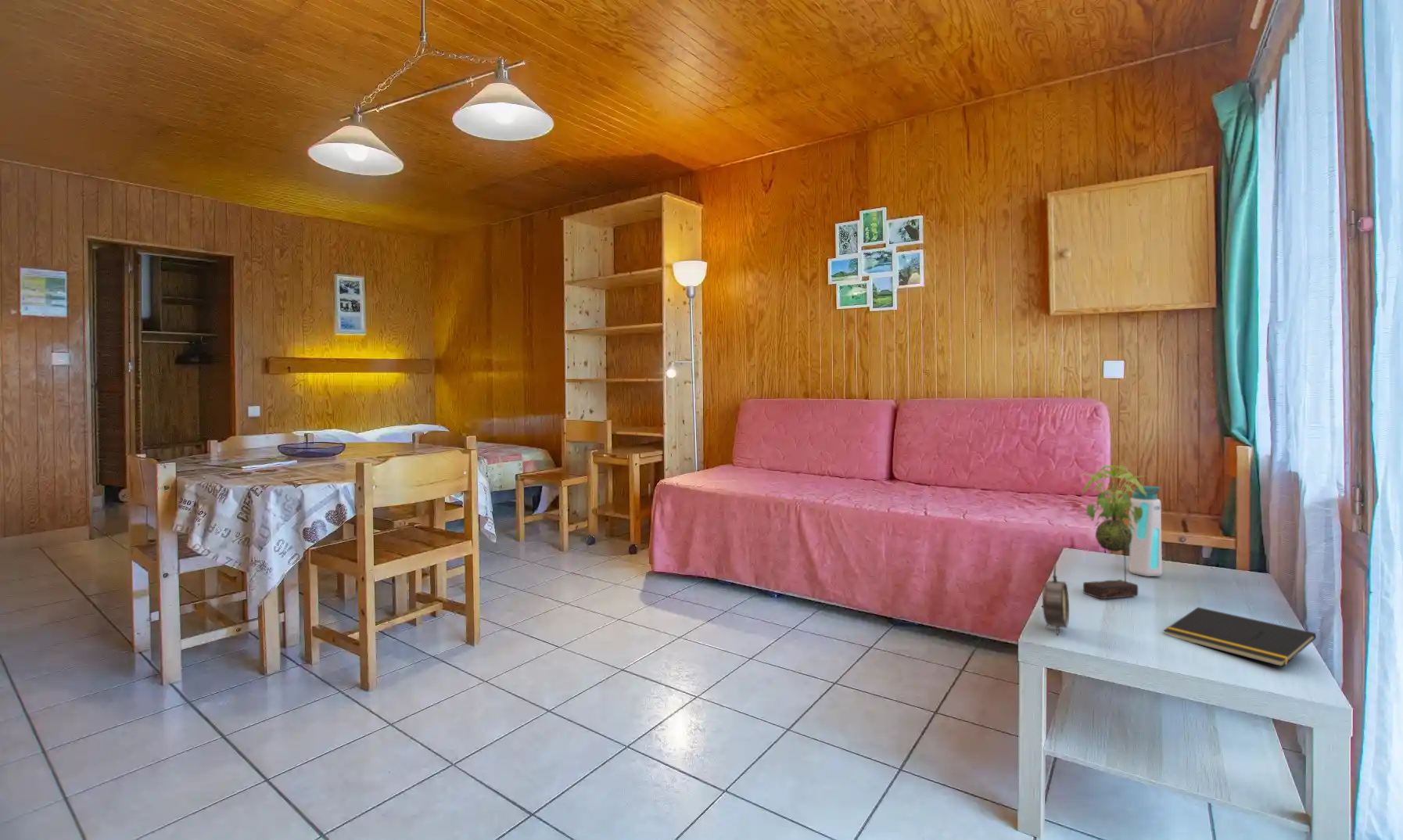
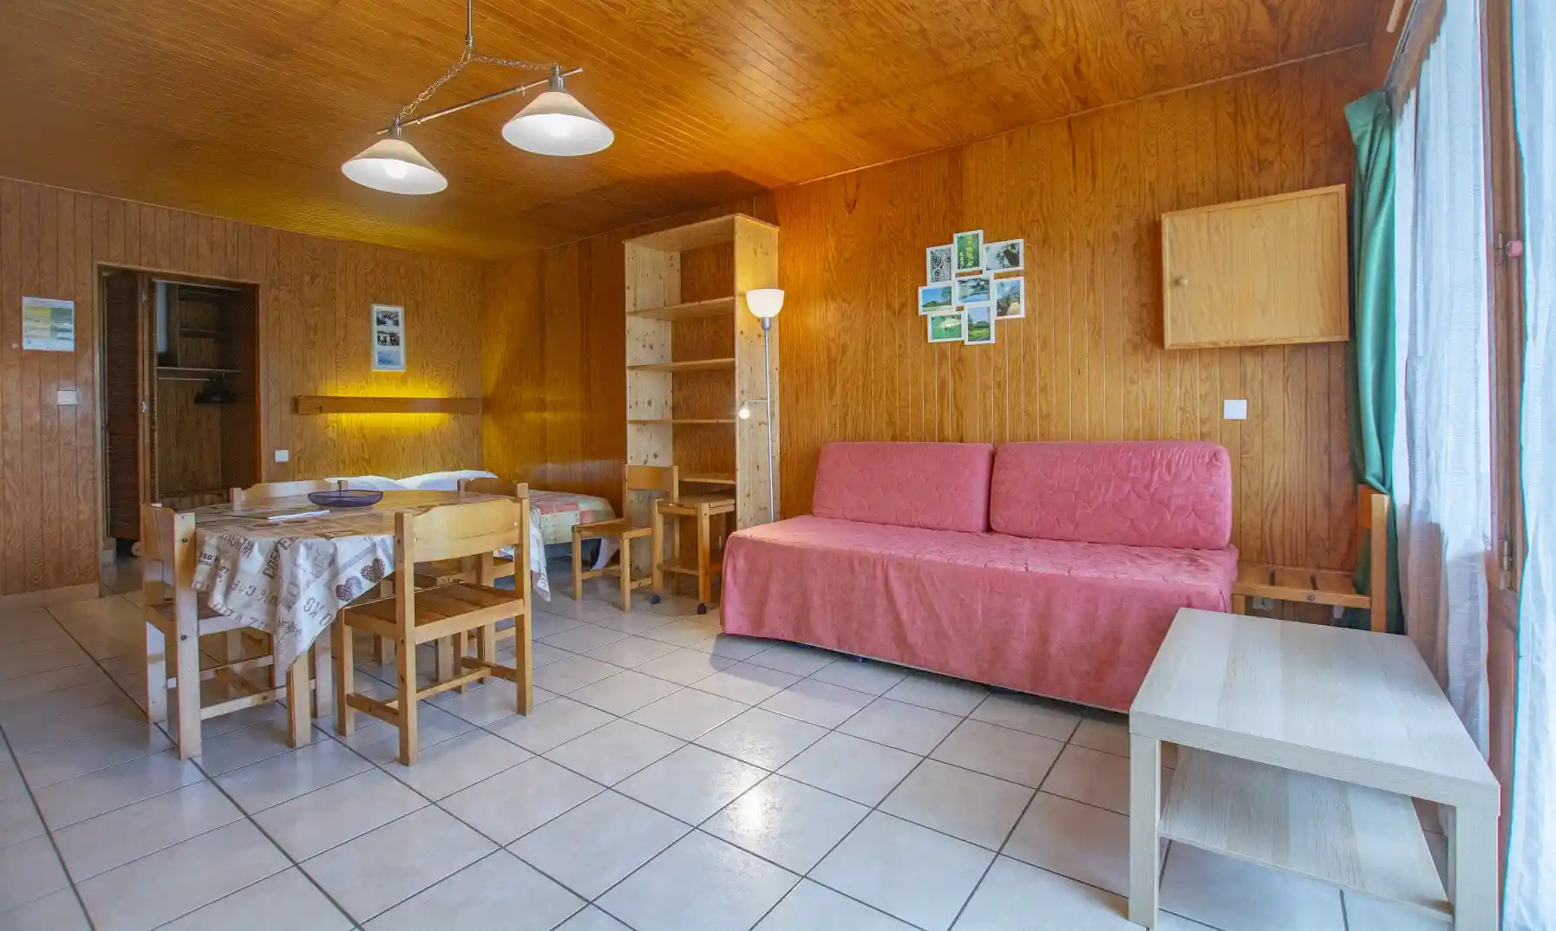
- water bottle [1129,485,1163,577]
- plant [1081,465,1150,600]
- alarm clock [1041,563,1070,636]
- notepad [1163,606,1317,668]
